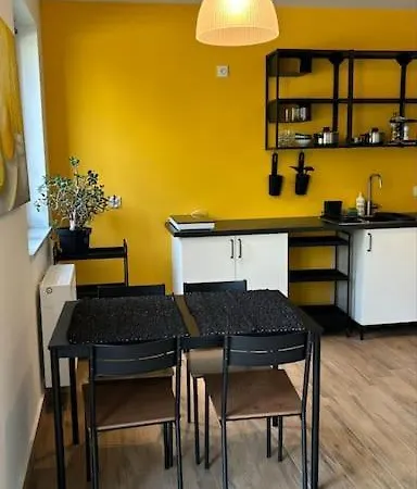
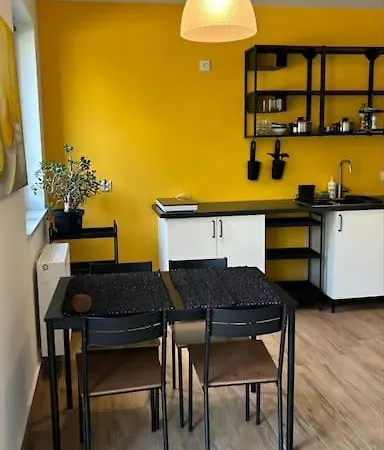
+ apple [72,294,93,313]
